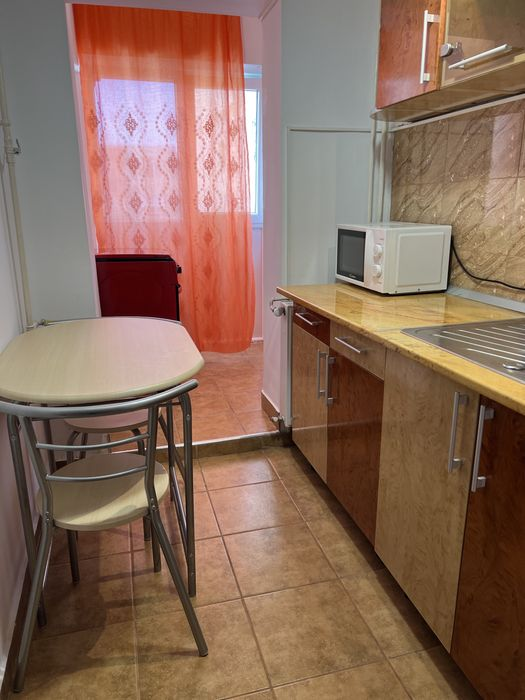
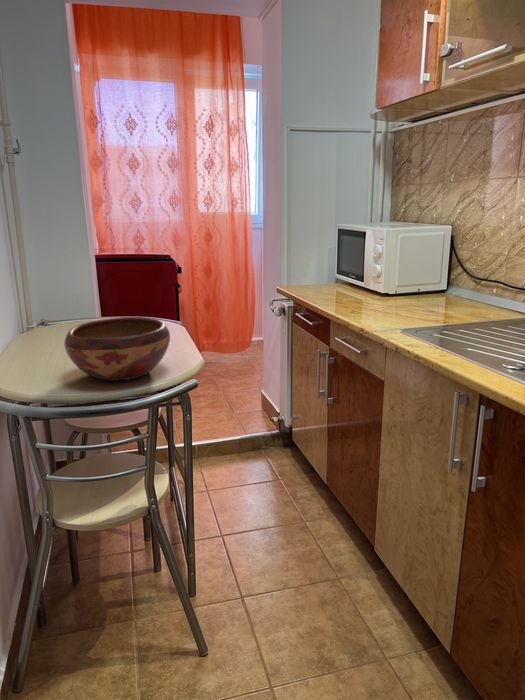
+ decorative bowl [63,316,171,382]
